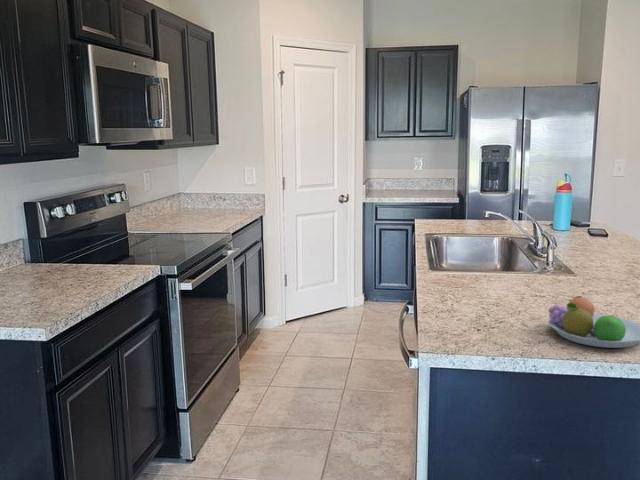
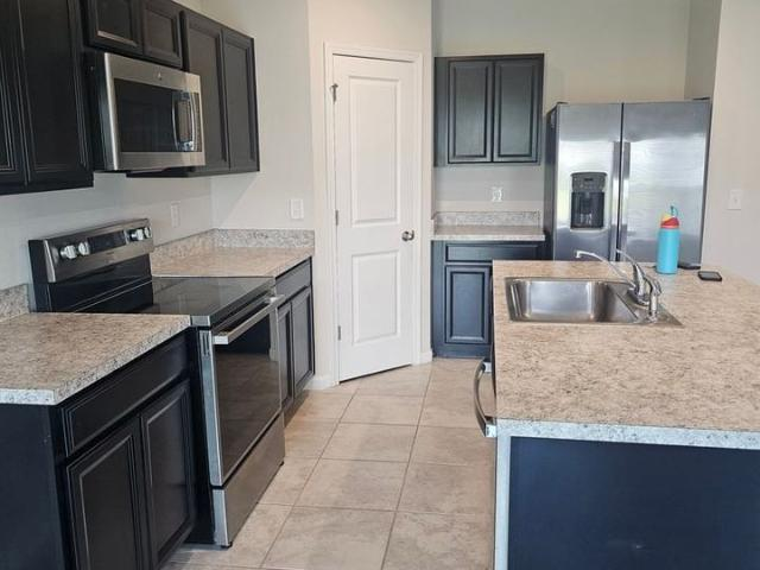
- fruit bowl [547,295,640,349]
